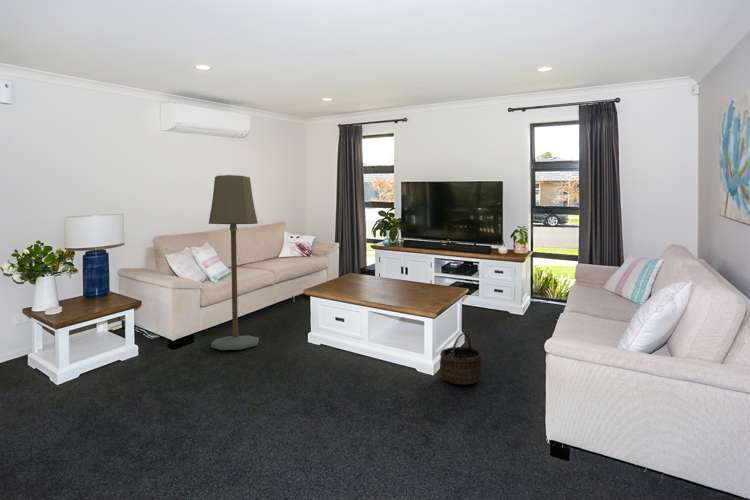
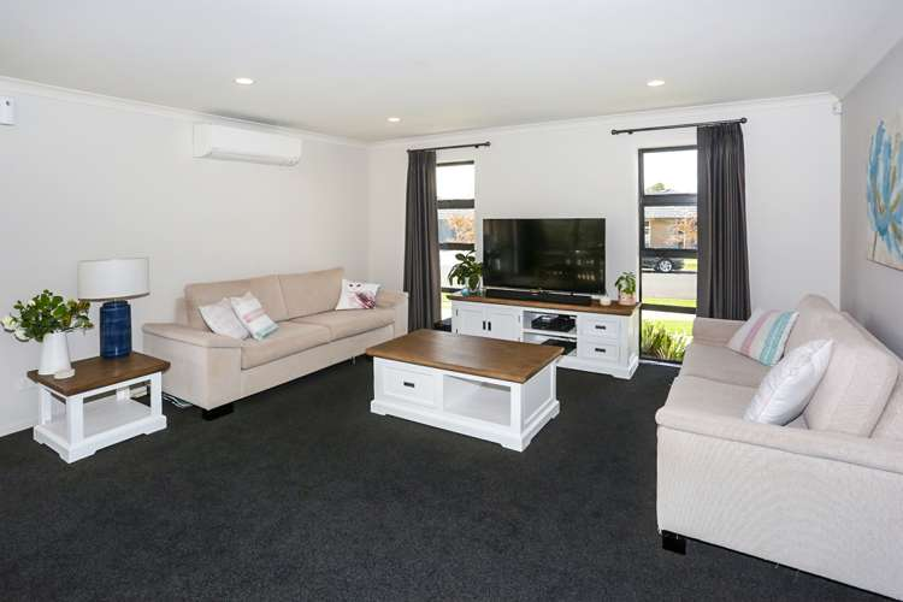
- floor lamp [208,174,260,351]
- wicker basket [439,332,484,386]
